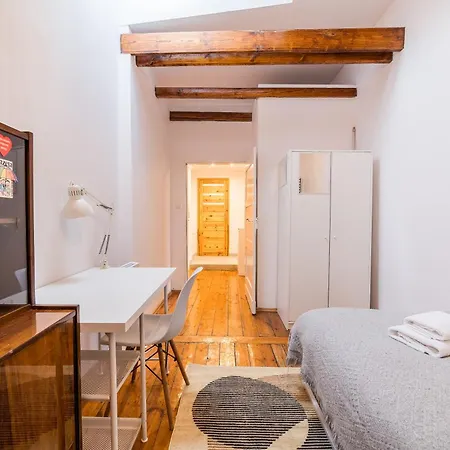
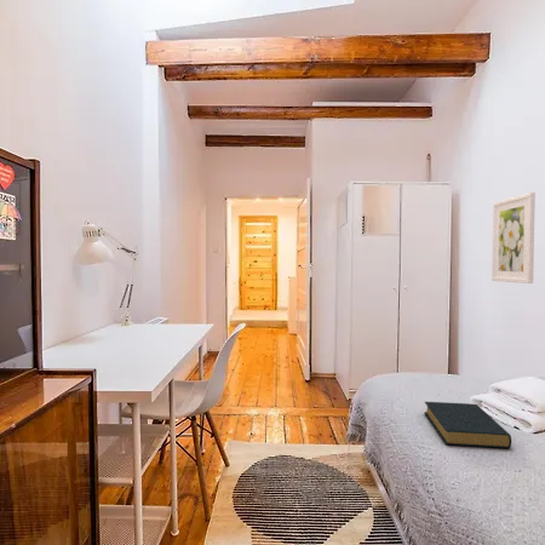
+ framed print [490,191,537,285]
+ hardback book [424,401,512,449]
